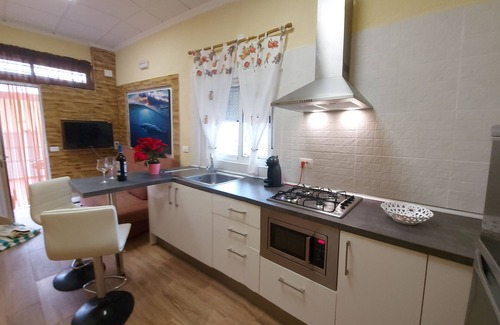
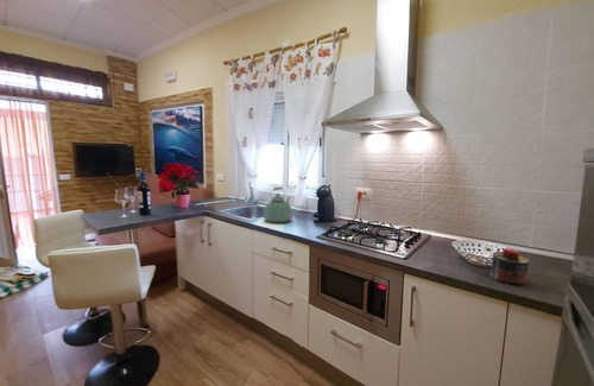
+ kettle [263,186,293,224]
+ canister [489,247,530,286]
